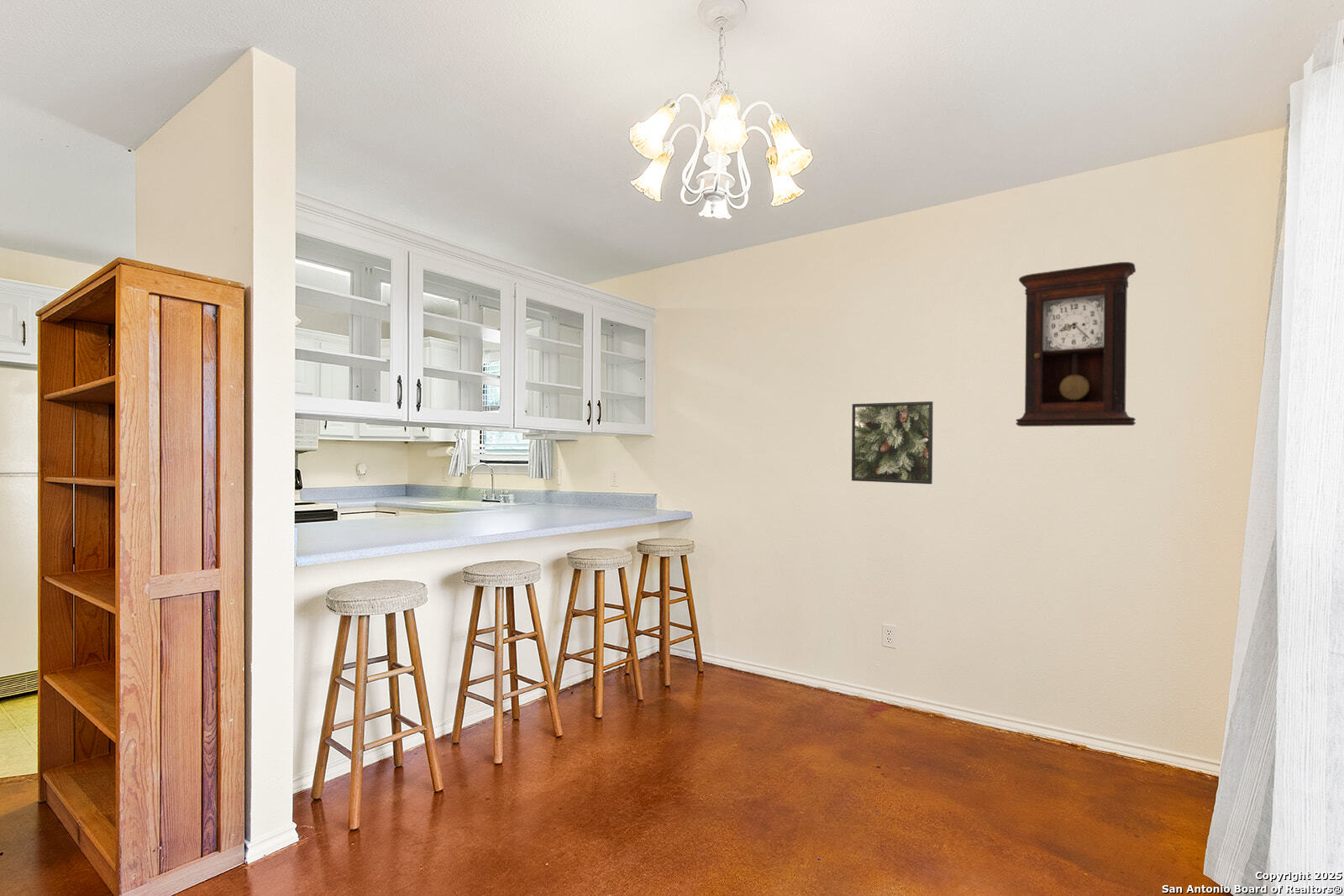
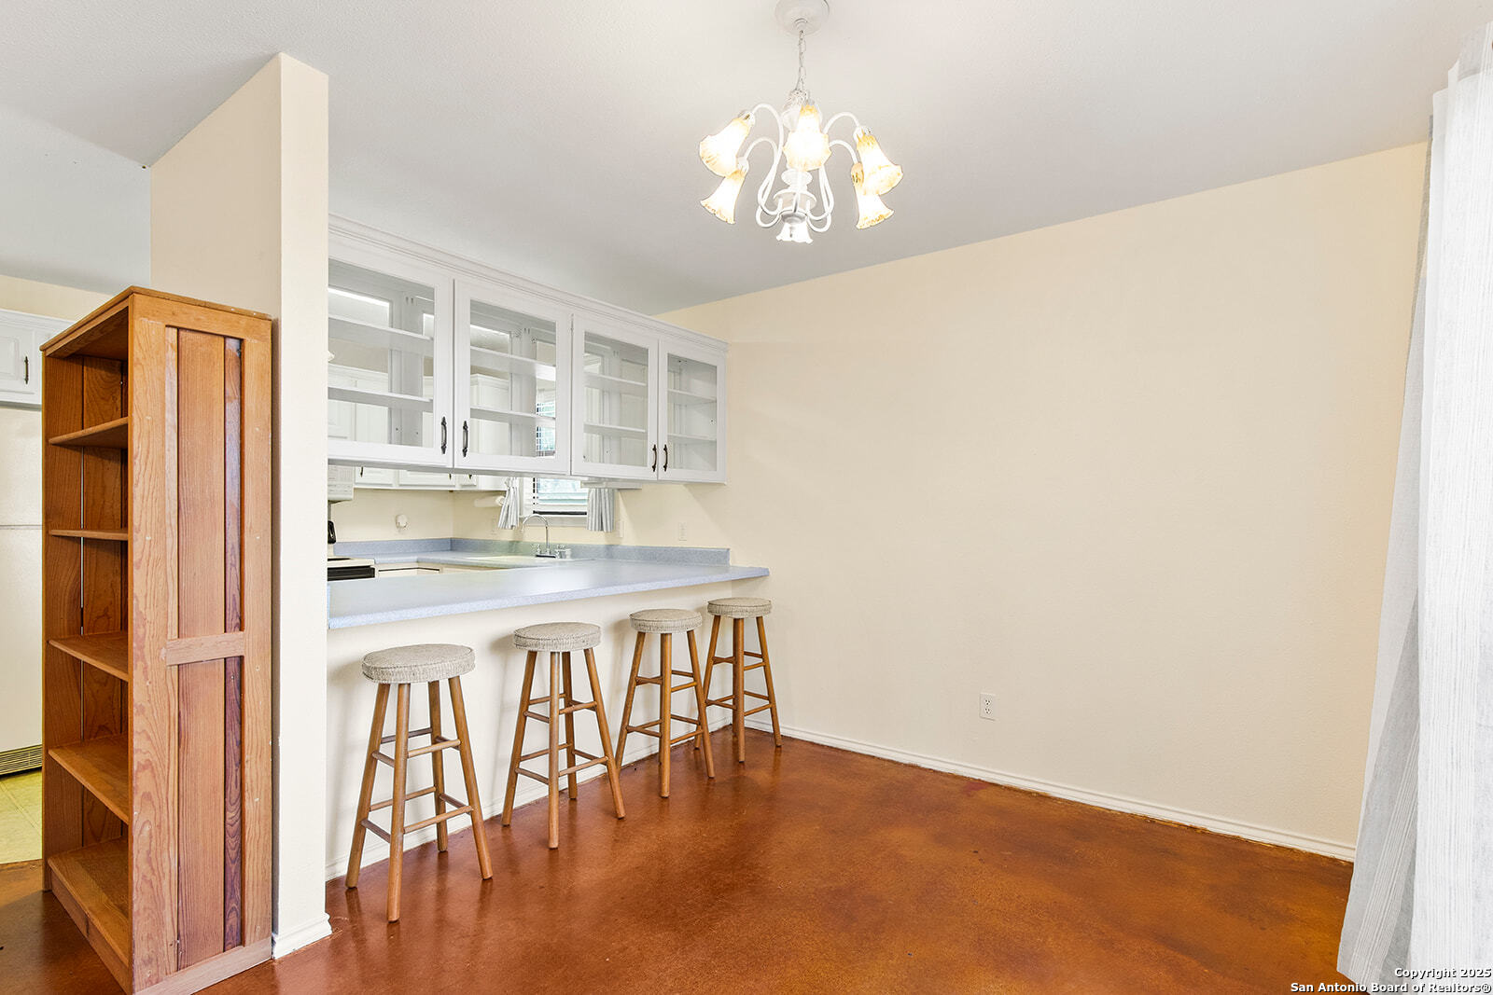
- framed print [851,401,934,485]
- pendulum clock [1015,261,1137,427]
